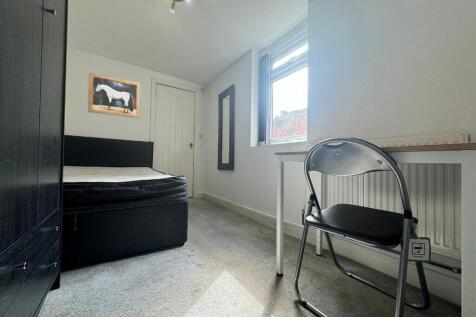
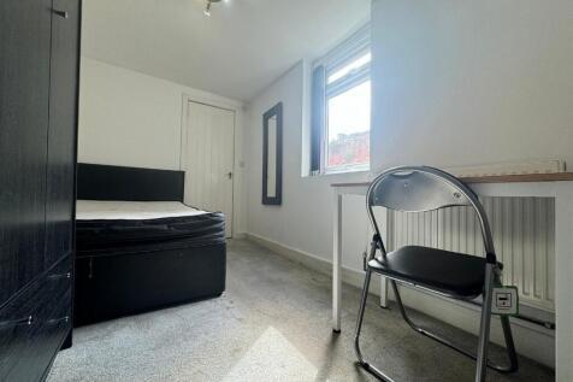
- wall art [87,72,141,119]
